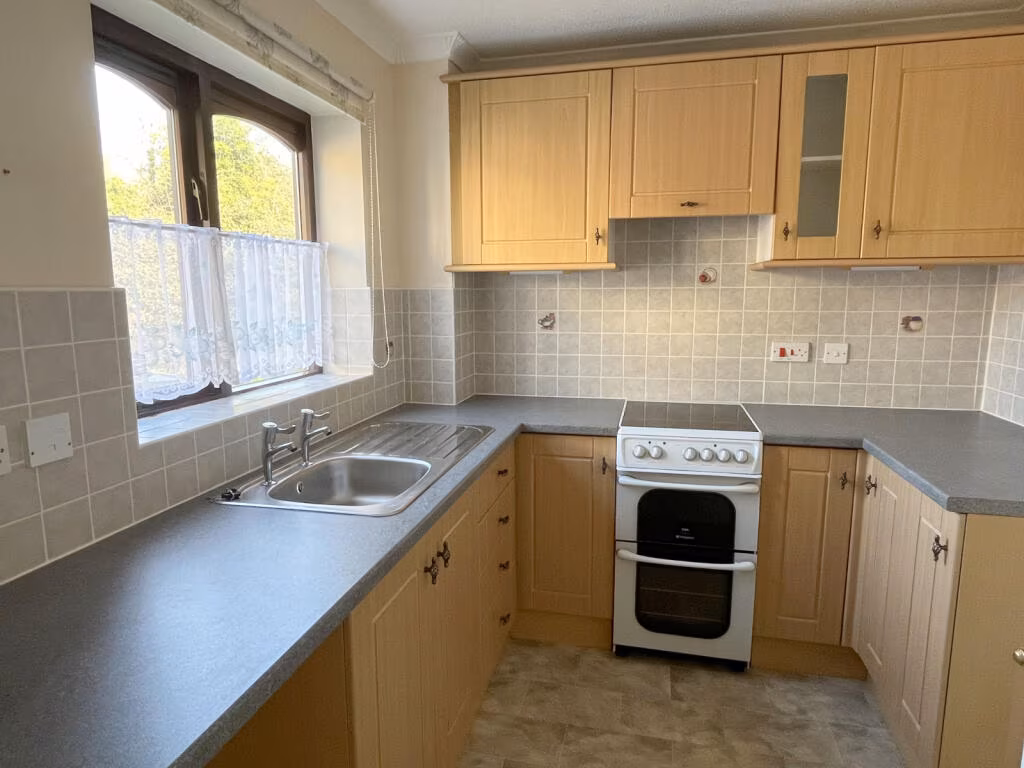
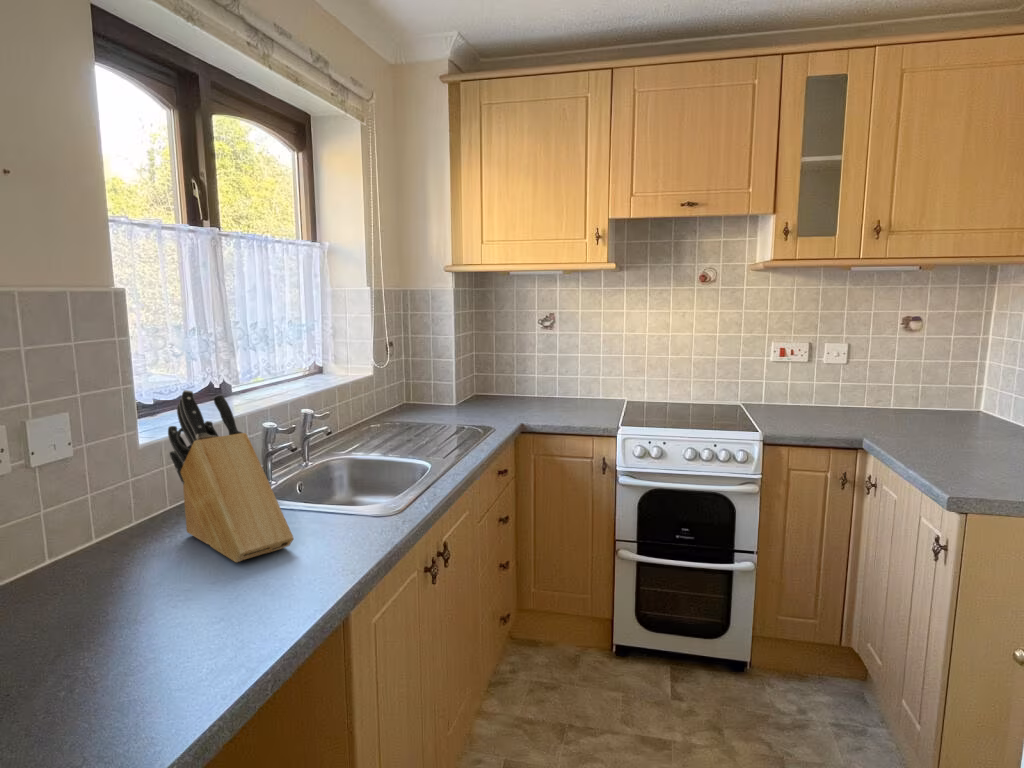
+ knife block [167,389,295,563]
